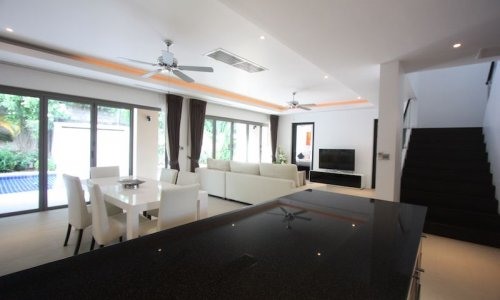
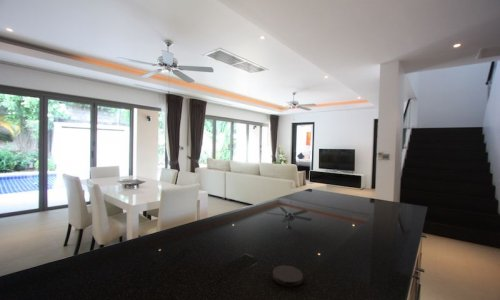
+ coaster [272,264,304,287]
